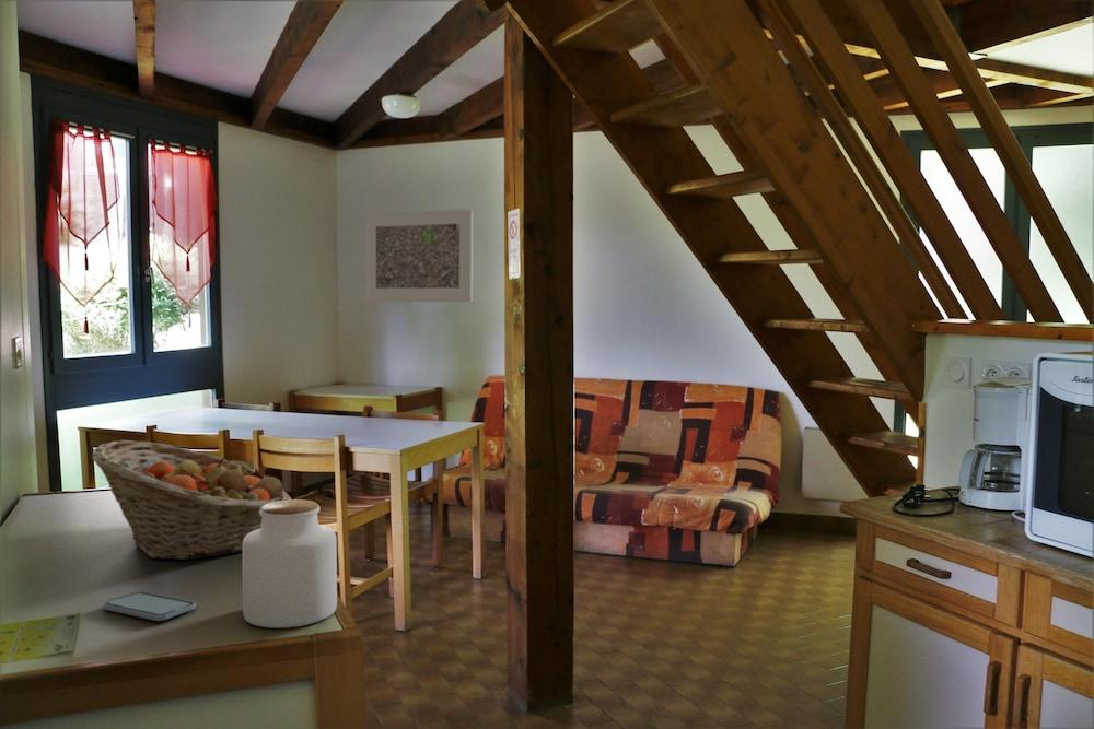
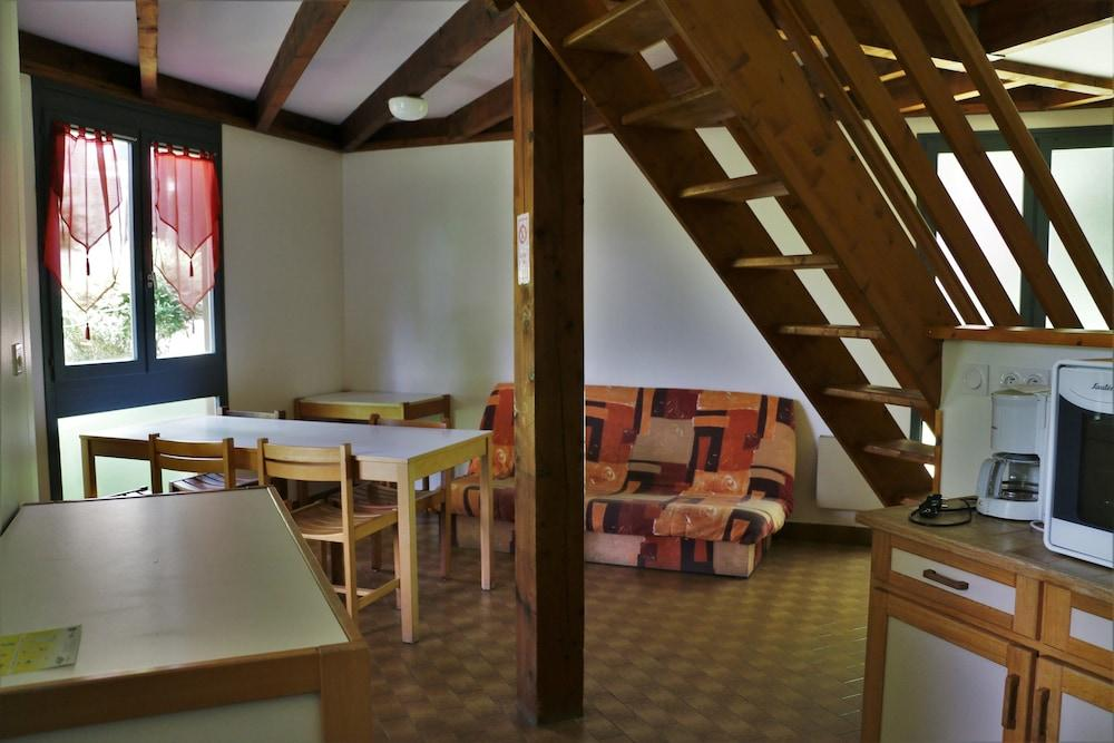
- smartphone [102,590,197,622]
- jar [242,498,338,630]
- fruit basket [91,439,292,561]
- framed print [363,208,474,303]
